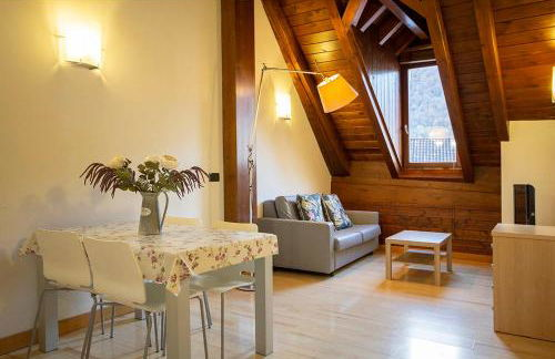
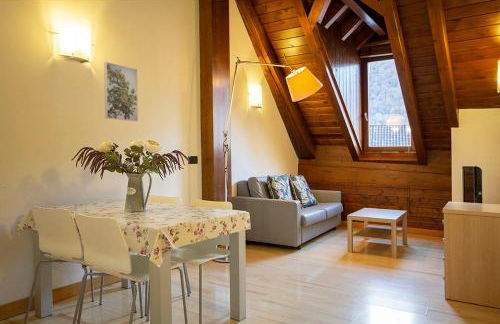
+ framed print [103,61,139,122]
